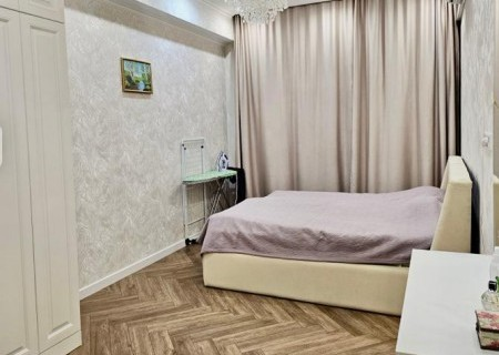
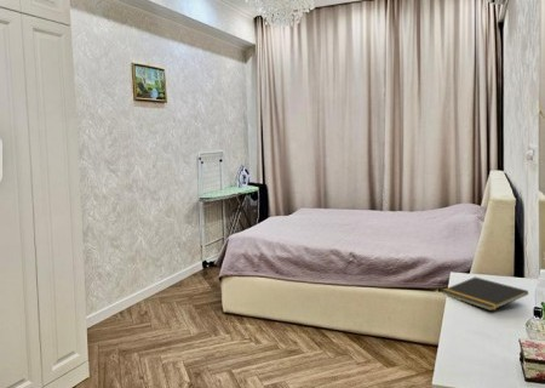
+ notepad [441,276,529,312]
